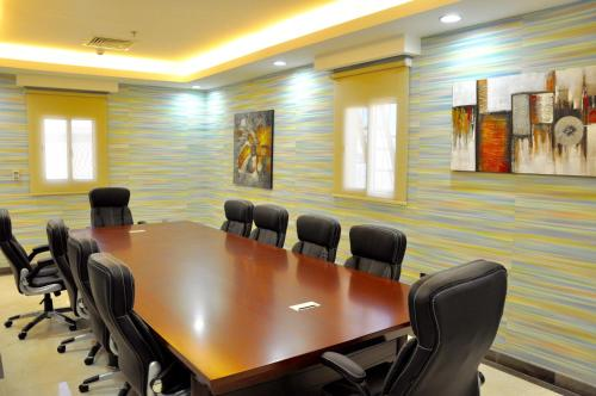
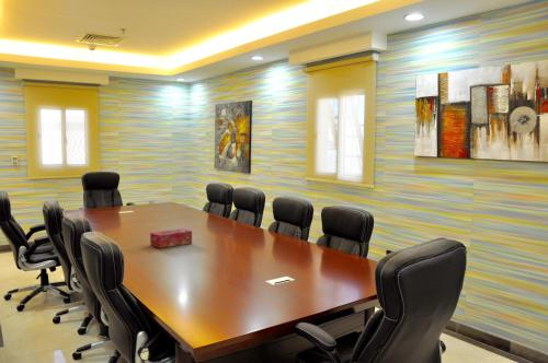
+ tissue box [149,227,193,249]
